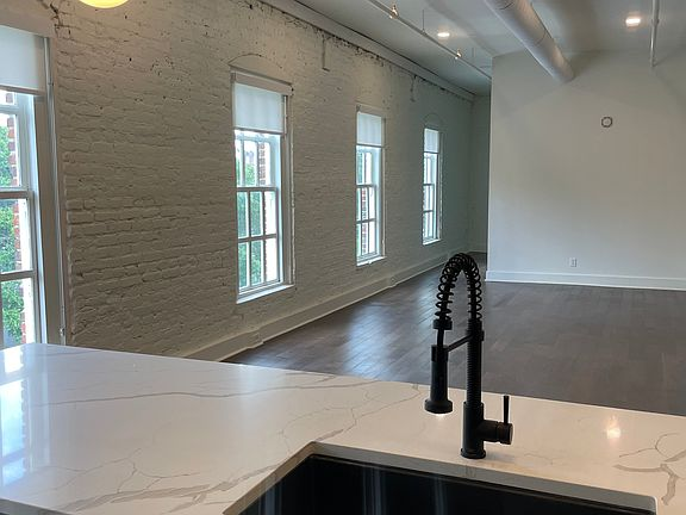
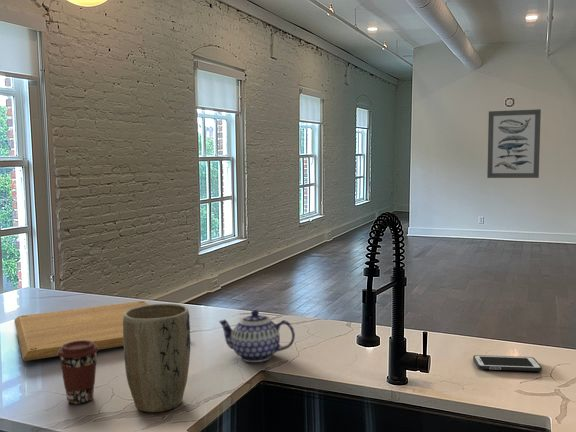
+ wall art [486,108,542,179]
+ chopping board [14,300,150,362]
+ plant pot [123,303,192,413]
+ teapot [218,309,296,363]
+ coffee cup [57,340,100,405]
+ cell phone [472,354,543,372]
